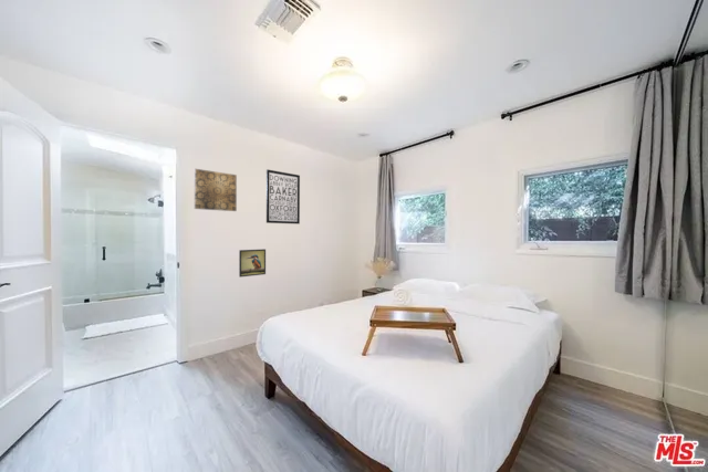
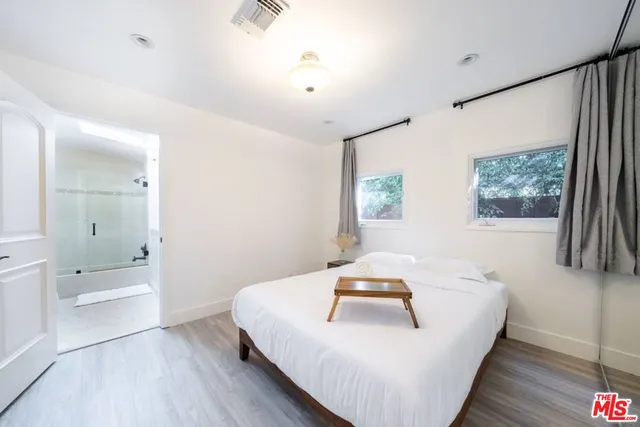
- wall art [266,168,301,225]
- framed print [238,248,267,279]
- wall art [194,168,238,212]
